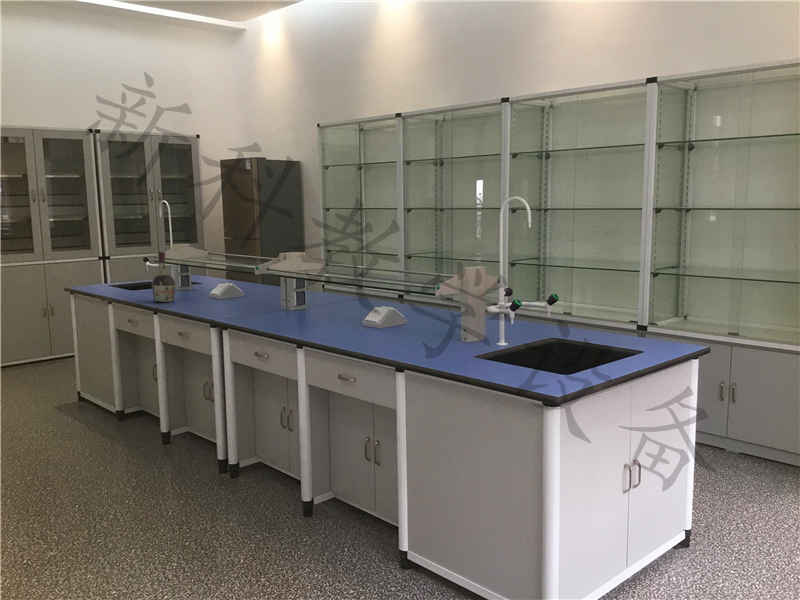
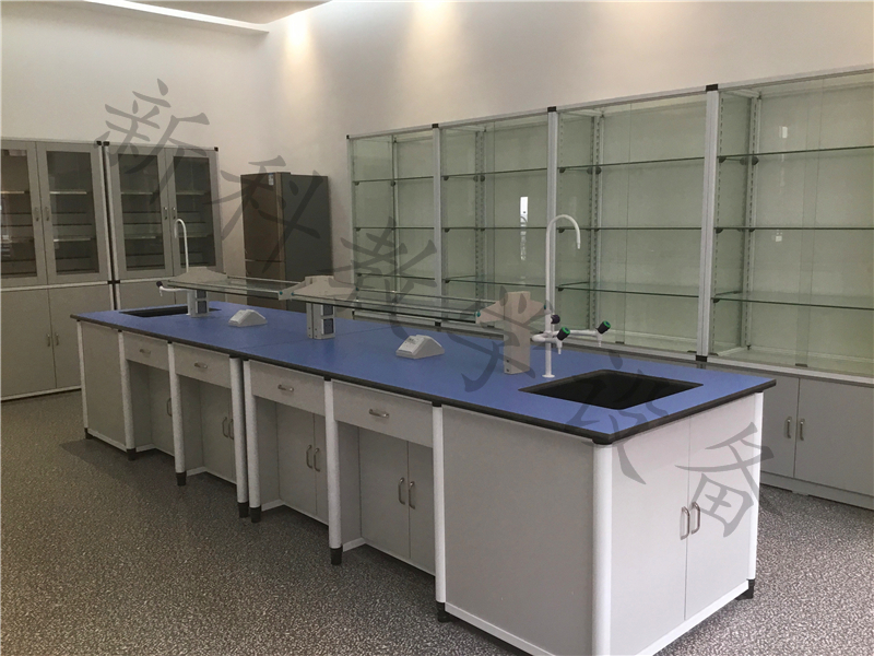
- cognac bottle [151,251,176,303]
